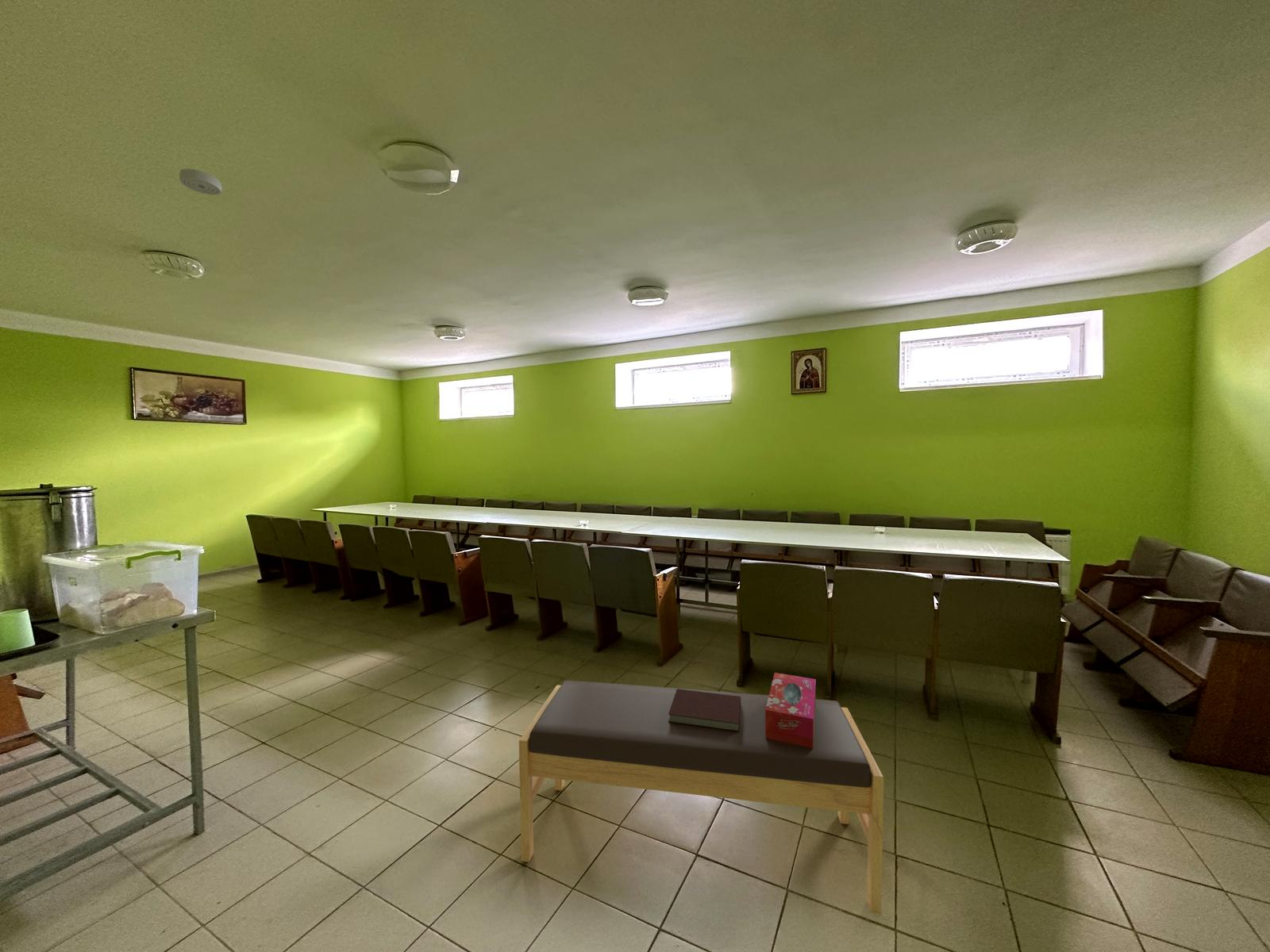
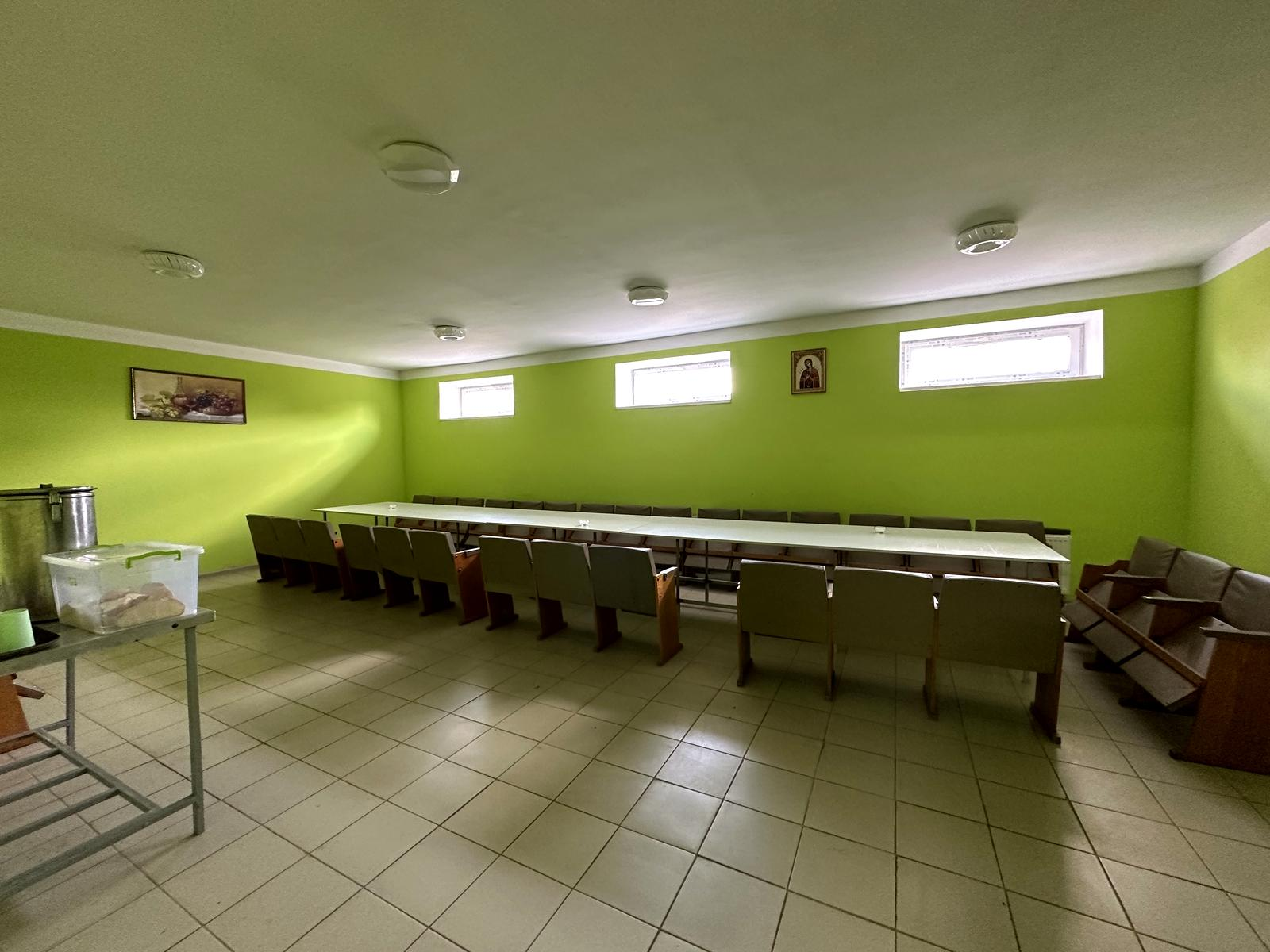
- smoke detector [179,168,222,196]
- notebook [668,688,741,732]
- bench [518,680,884,915]
- tissue box [765,672,817,748]
